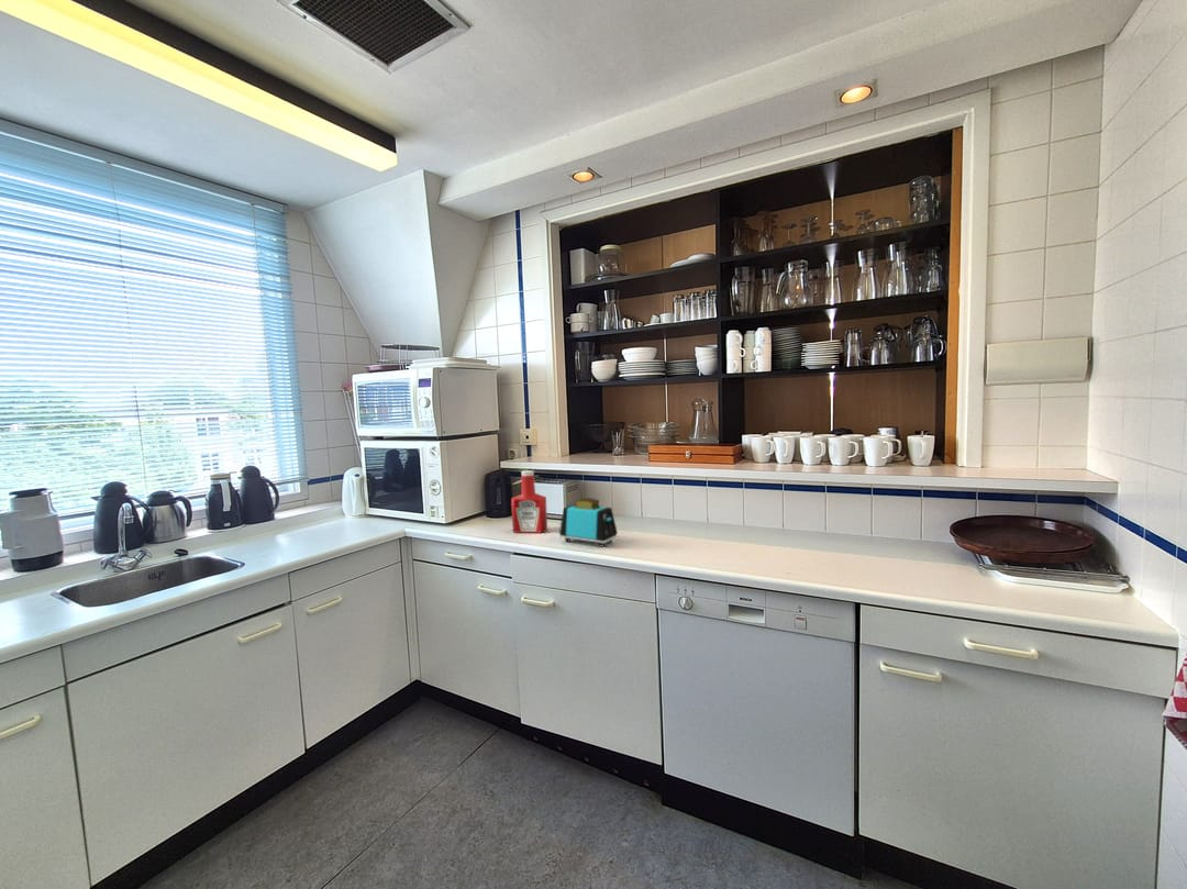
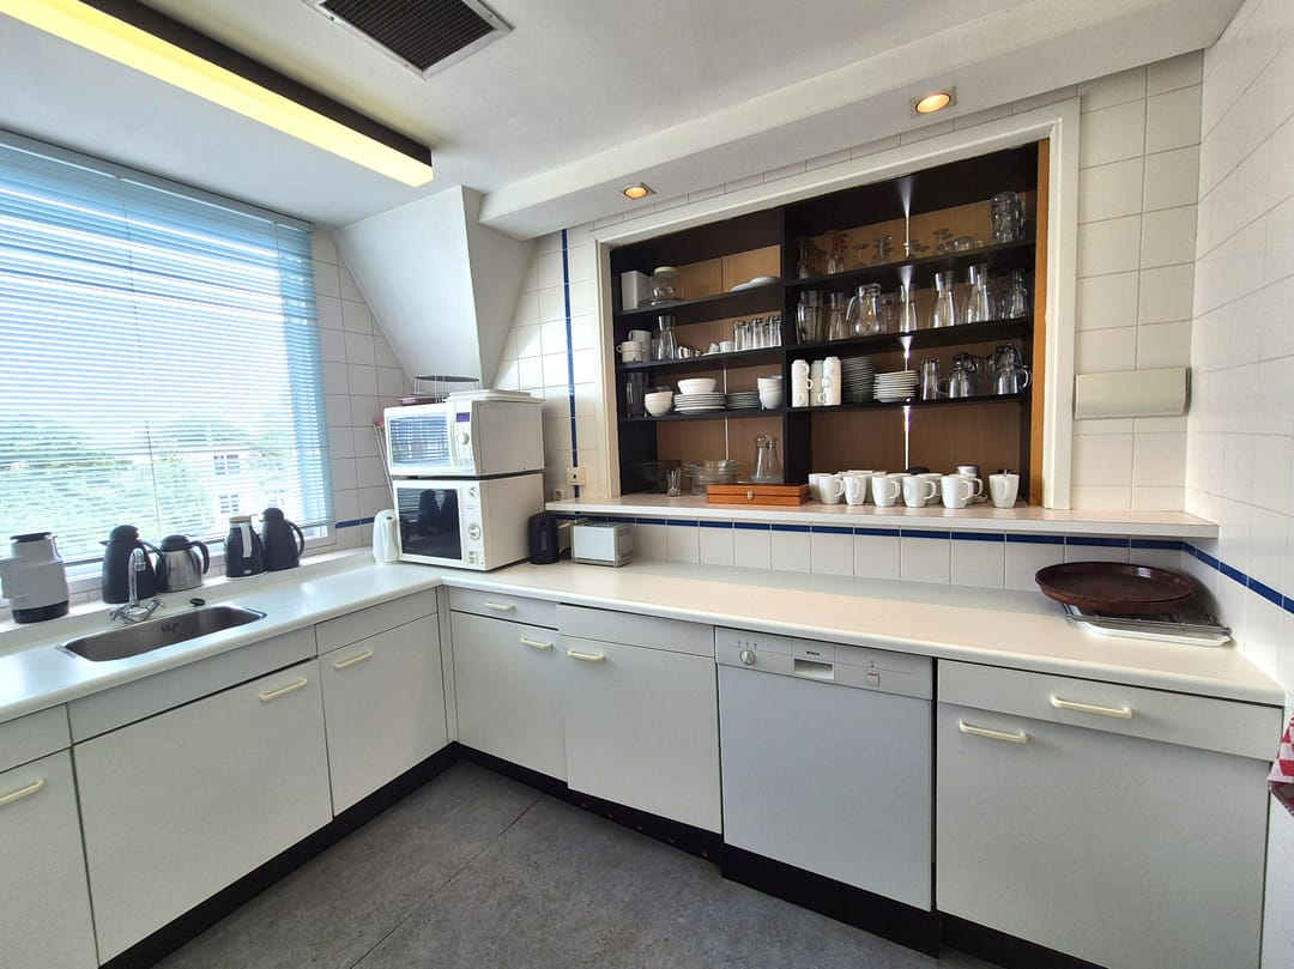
- toaster [558,497,619,547]
- soap bottle [510,469,548,534]
